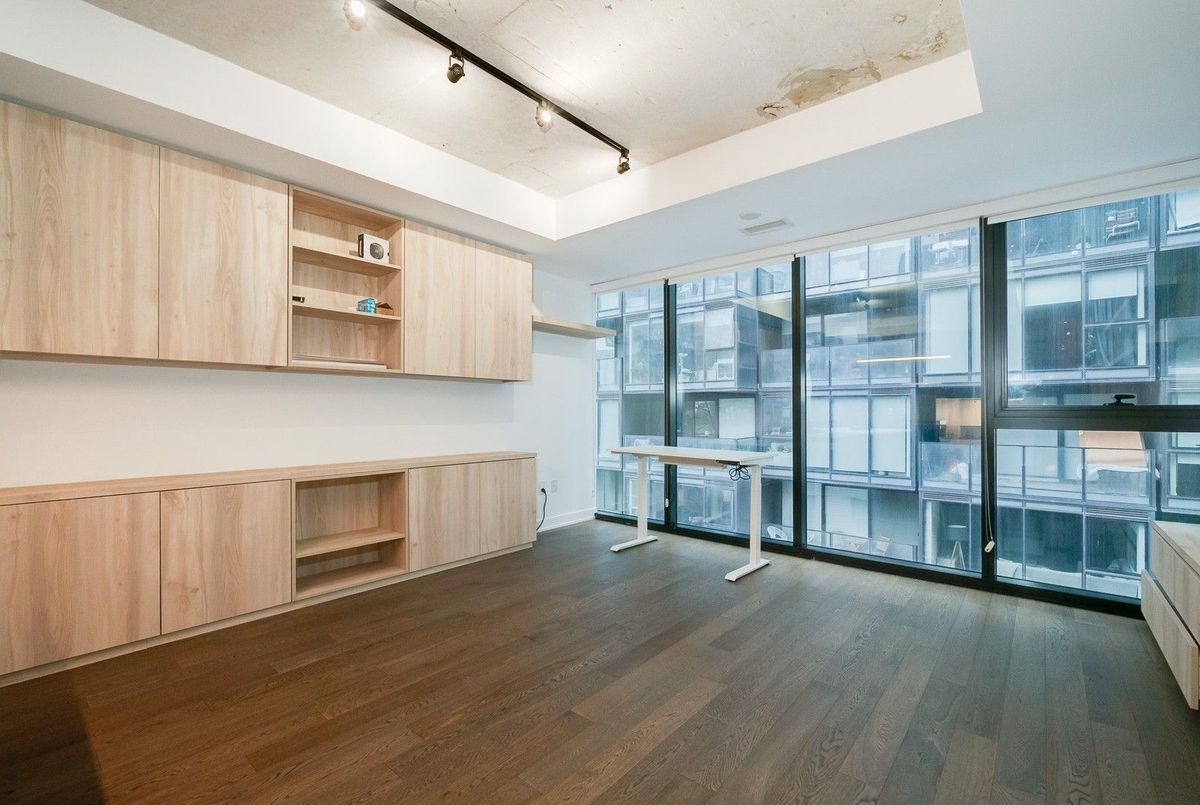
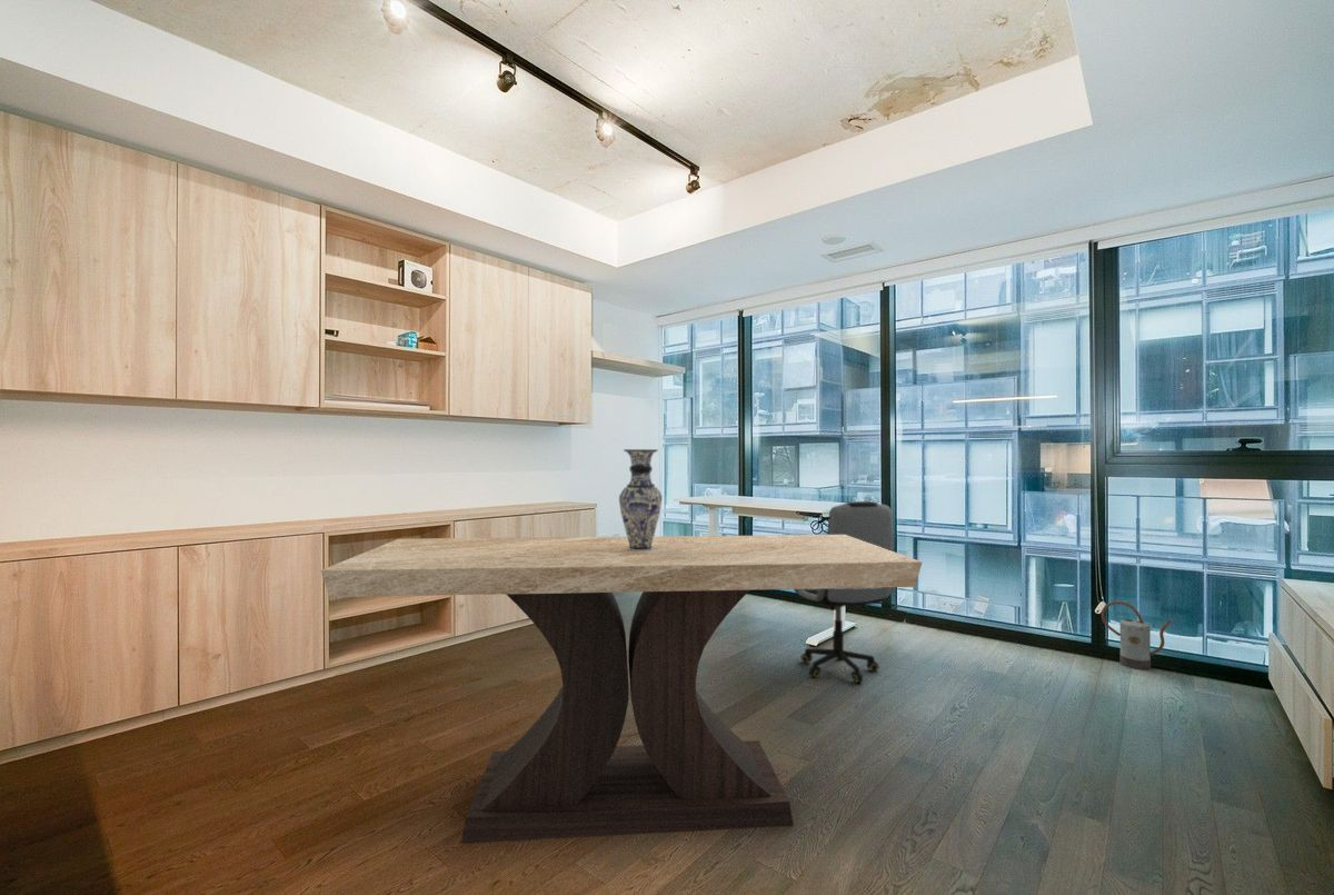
+ watering can [1101,600,1173,670]
+ office chair [793,500,896,684]
+ table [320,534,923,845]
+ vase [618,448,664,550]
